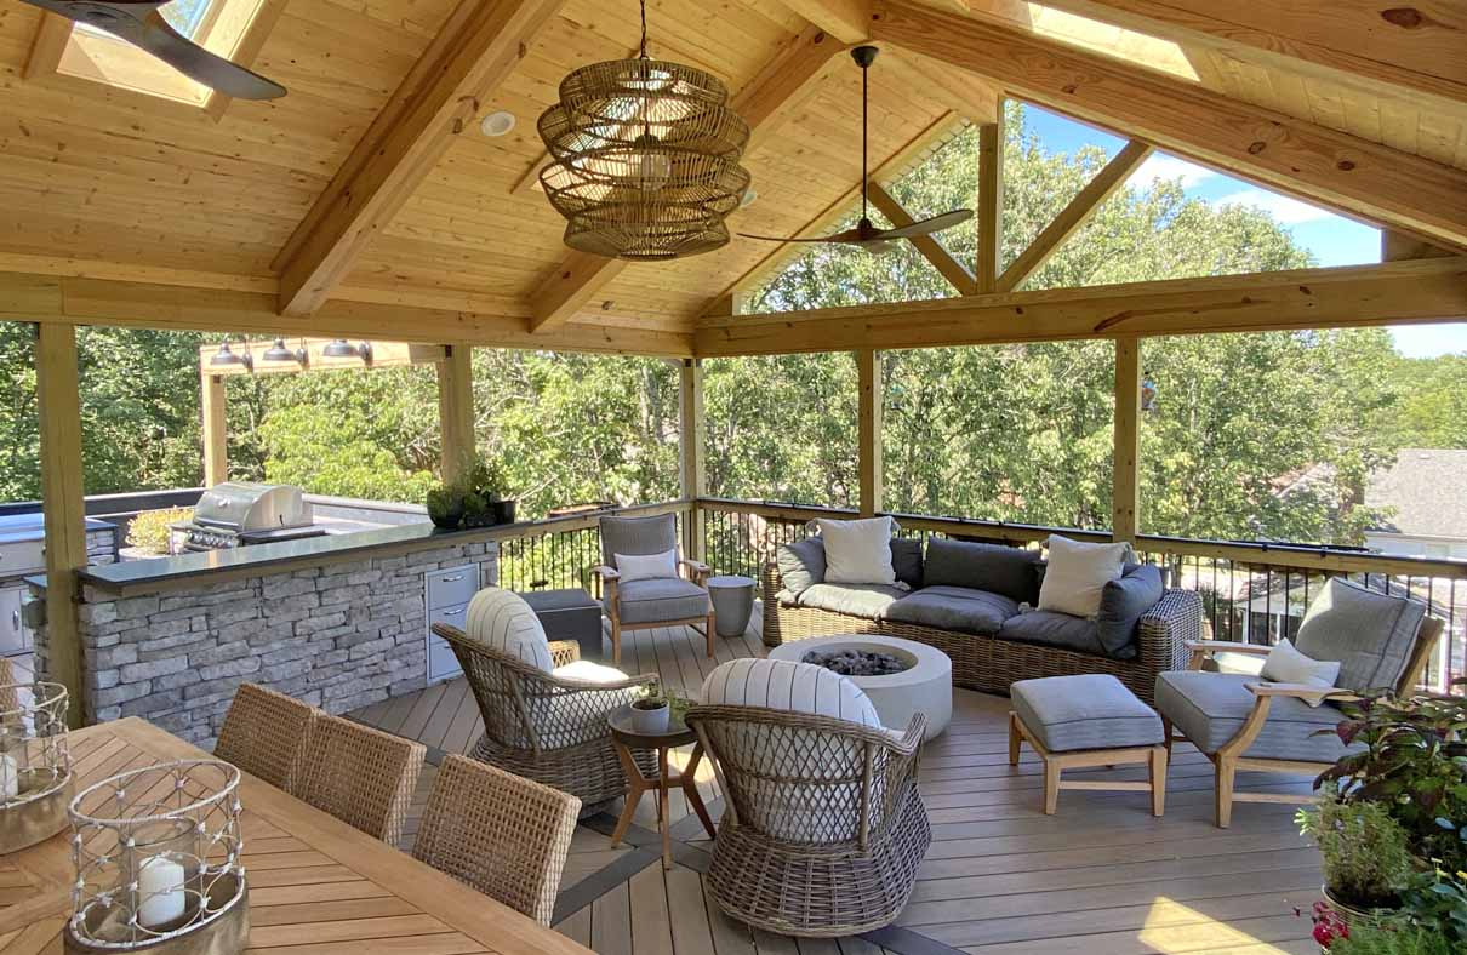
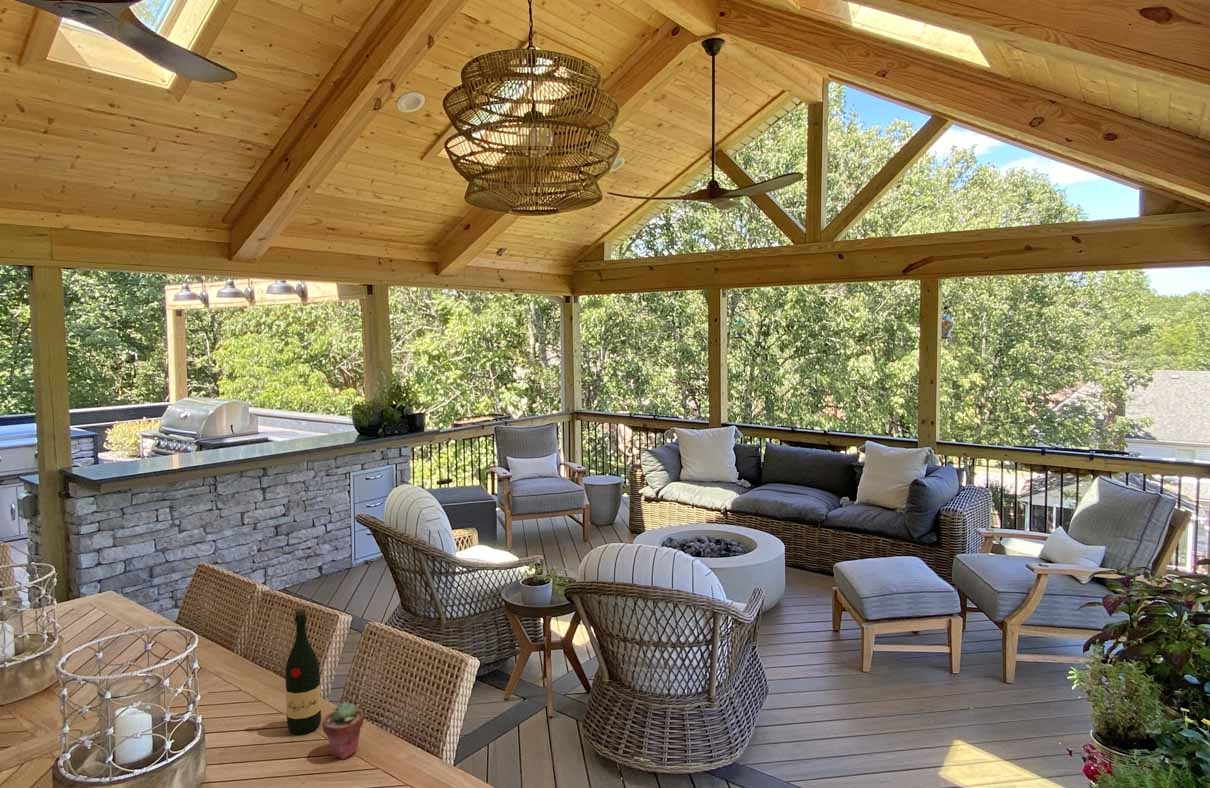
+ wine bottle [284,608,322,736]
+ potted succulent [321,701,365,760]
